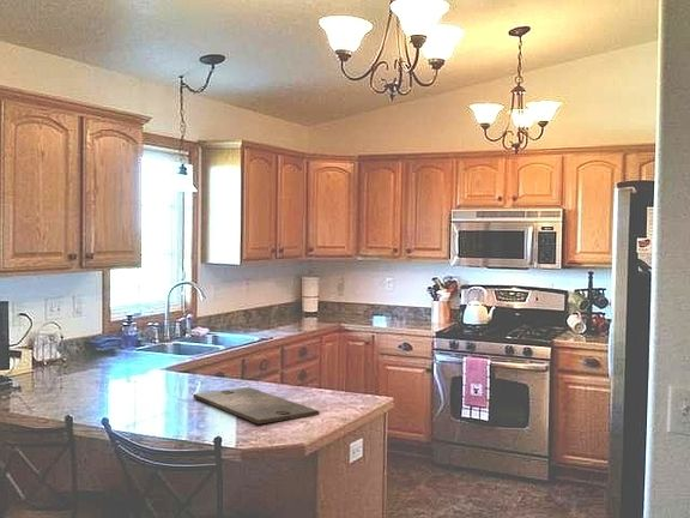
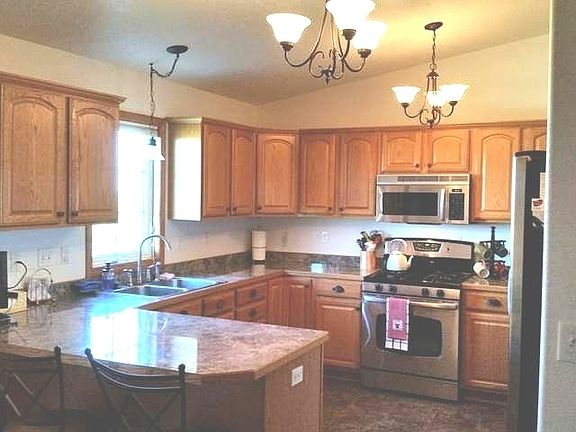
- cutting board [192,386,320,426]
